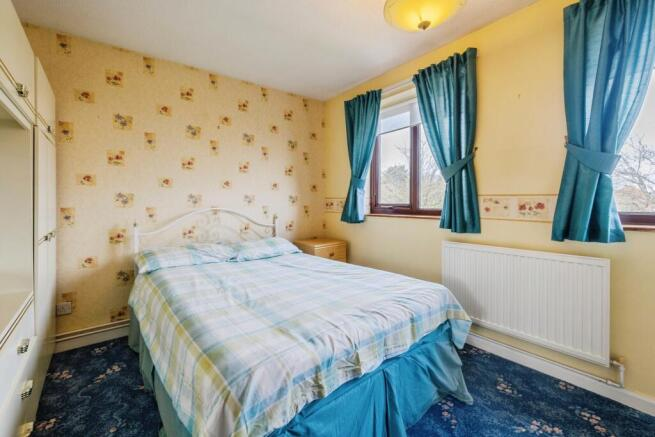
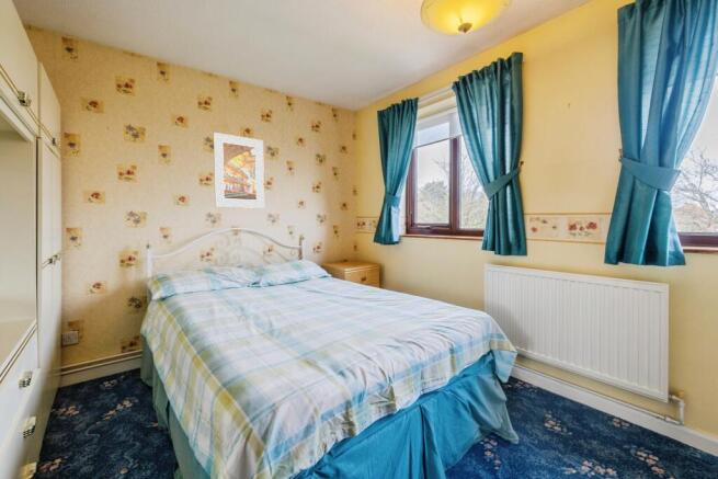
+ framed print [213,132,265,209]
